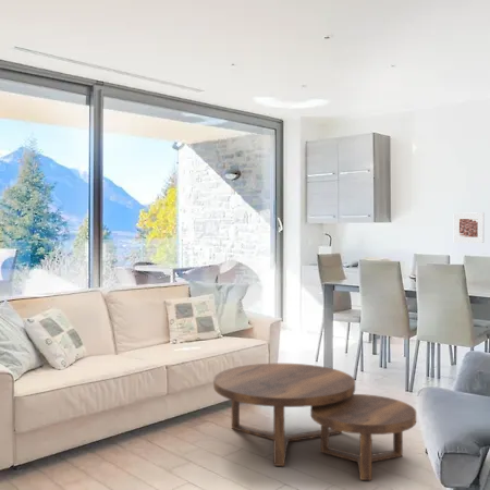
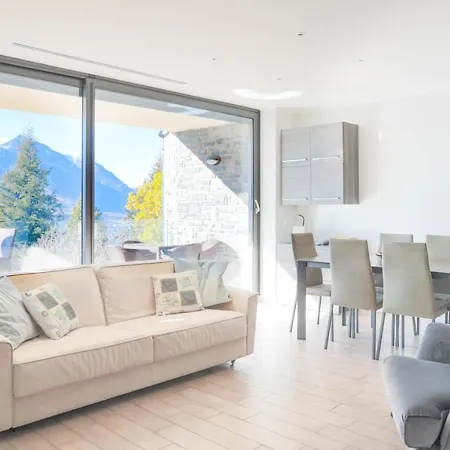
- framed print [453,211,485,244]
- coffee table [212,363,417,481]
